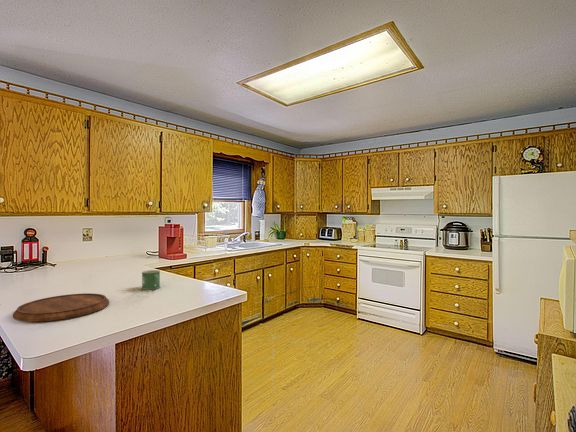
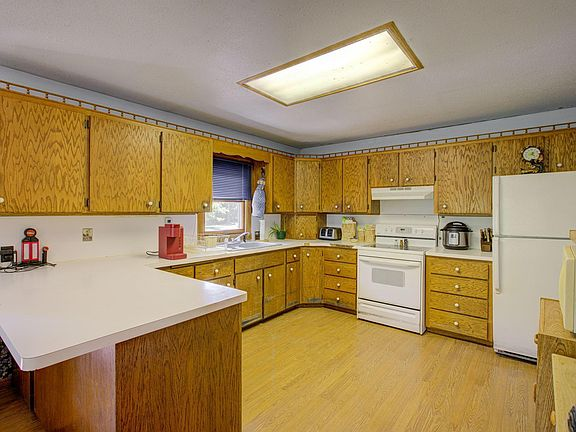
- cutting board [12,292,110,322]
- mug [141,269,161,291]
